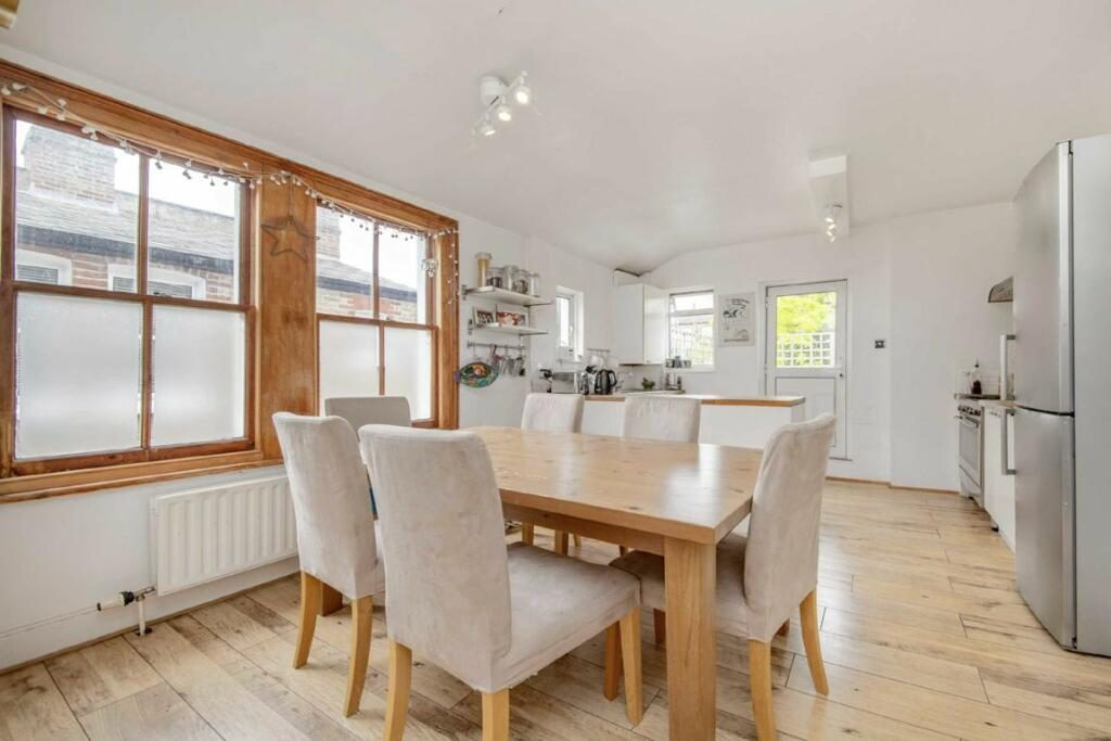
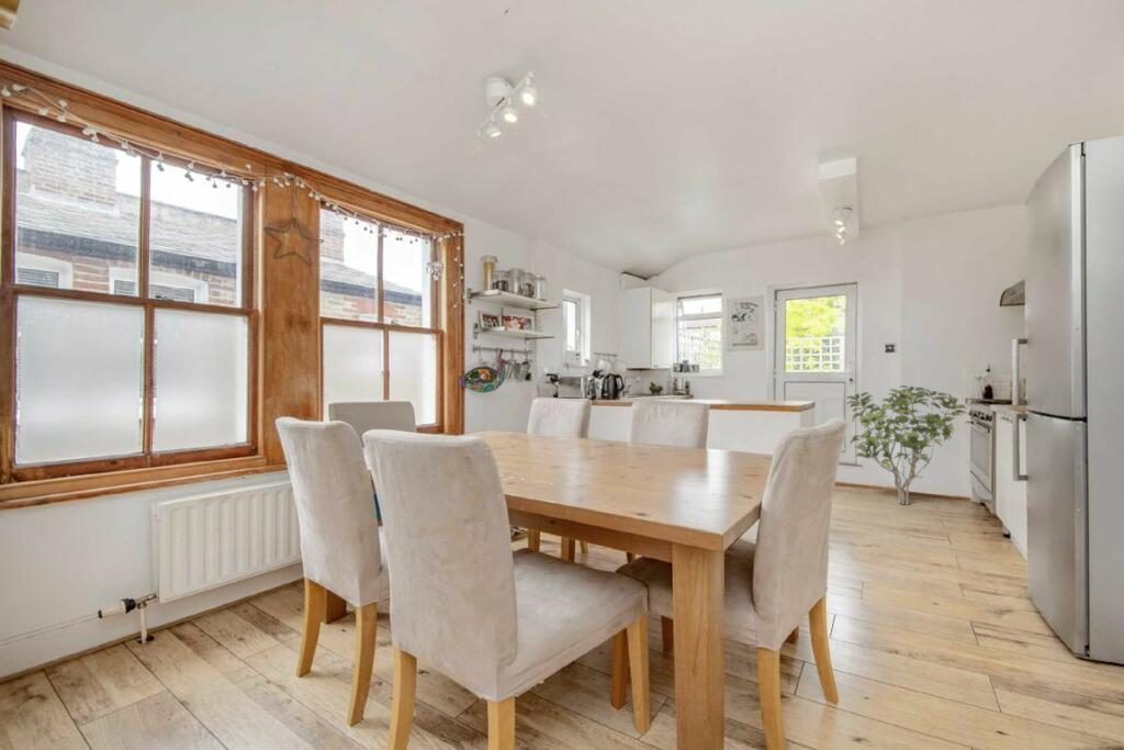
+ shrub [845,384,969,506]
